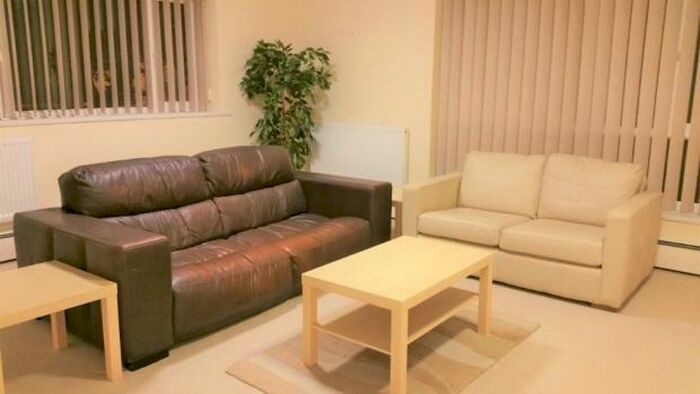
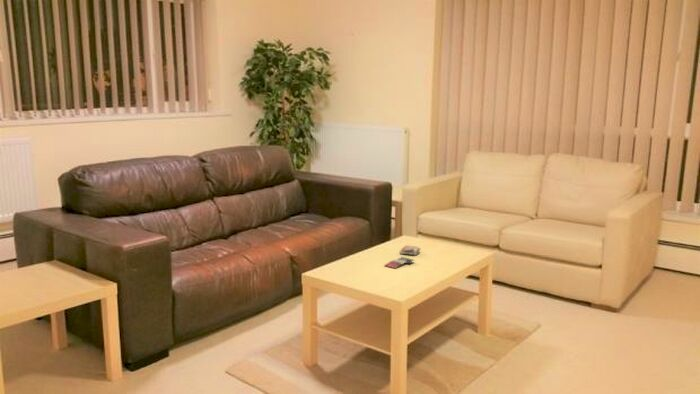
+ magazine [383,244,422,269]
